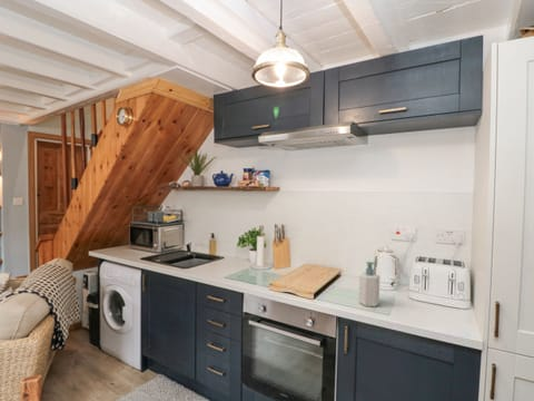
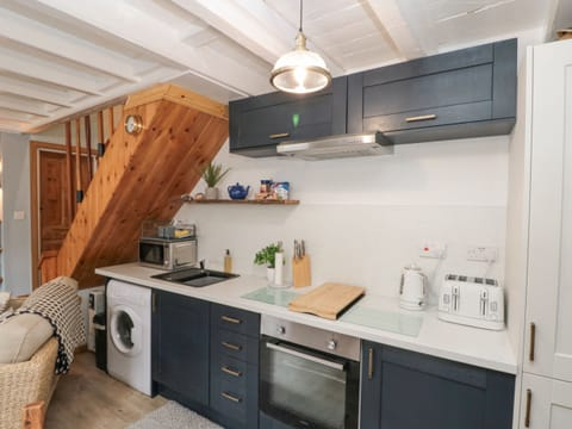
- soap bottle [358,261,380,307]
